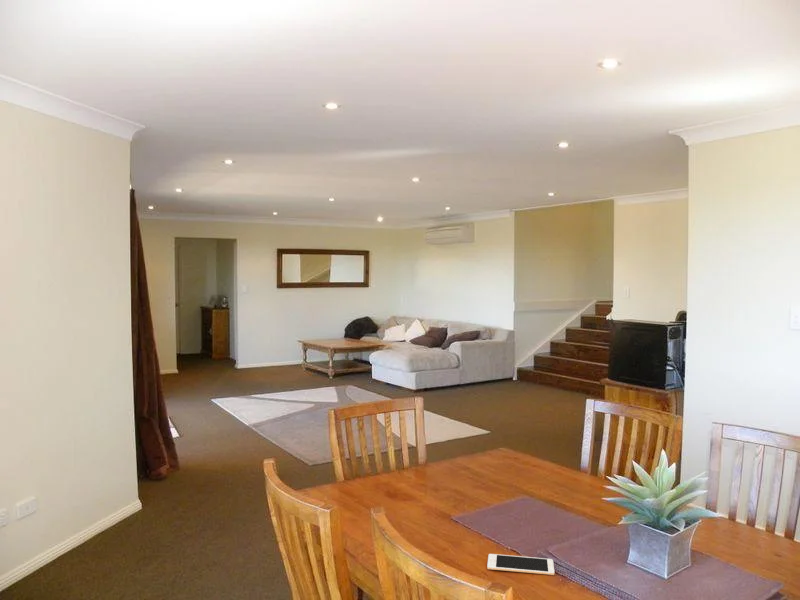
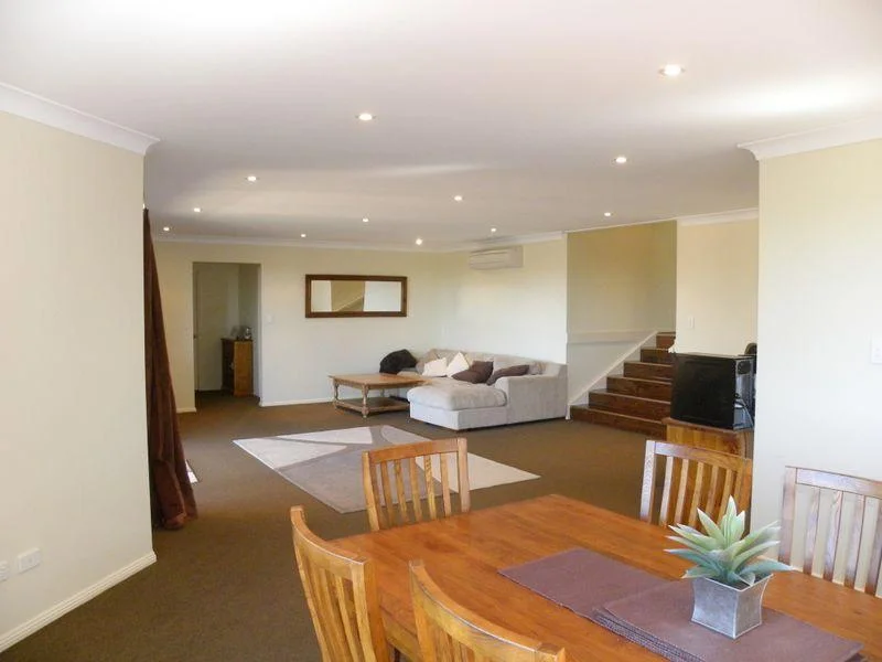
- cell phone [486,553,555,576]
